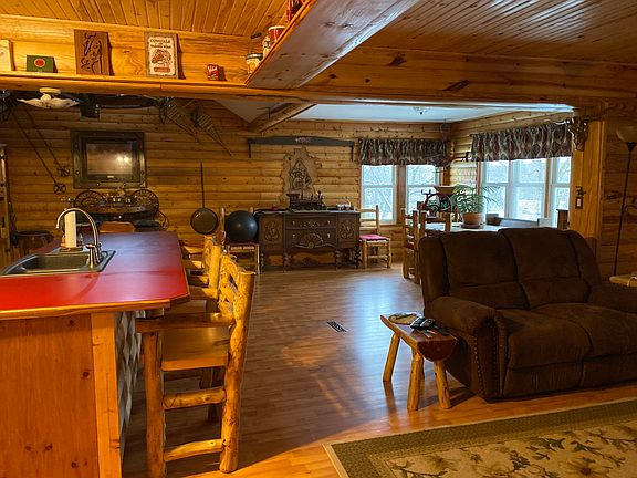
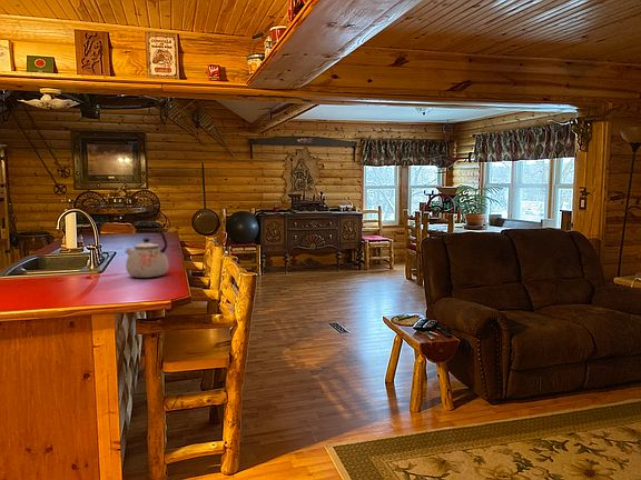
+ kettle [124,229,169,279]
